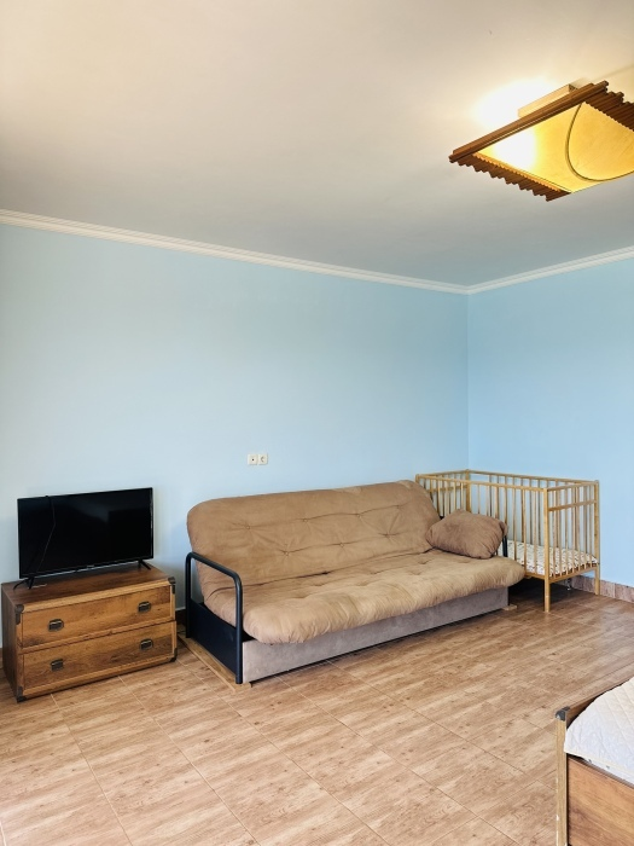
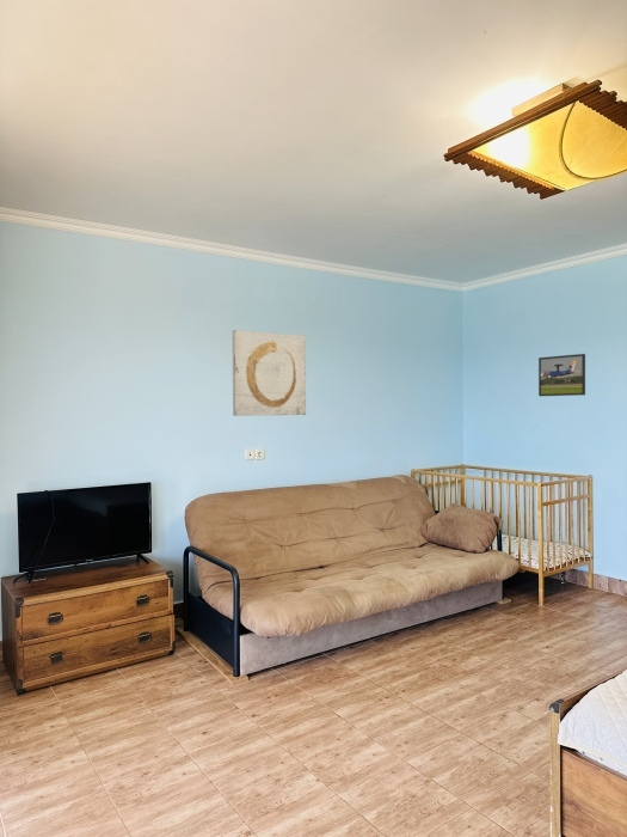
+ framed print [537,353,586,397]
+ wall art [232,329,307,417]
